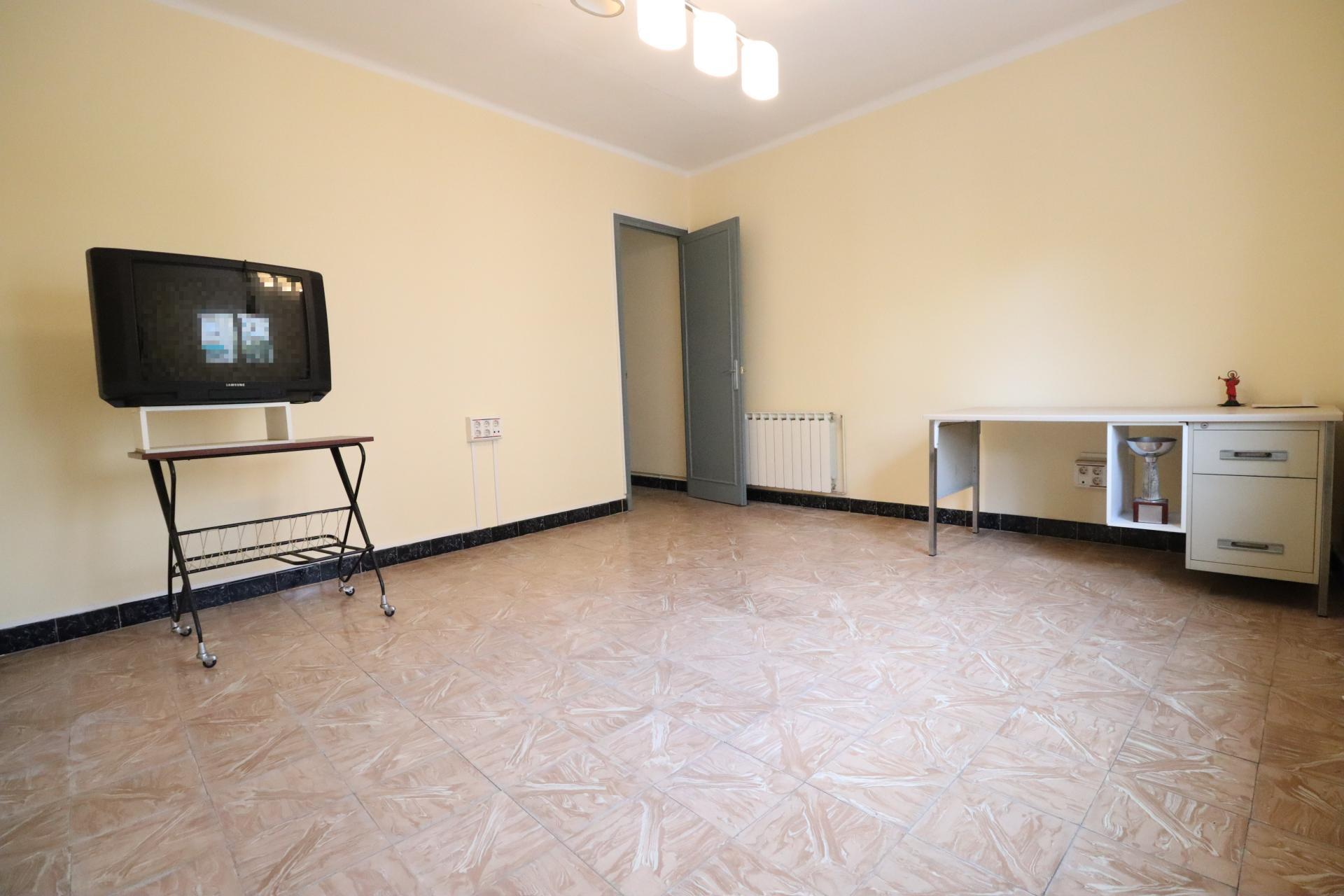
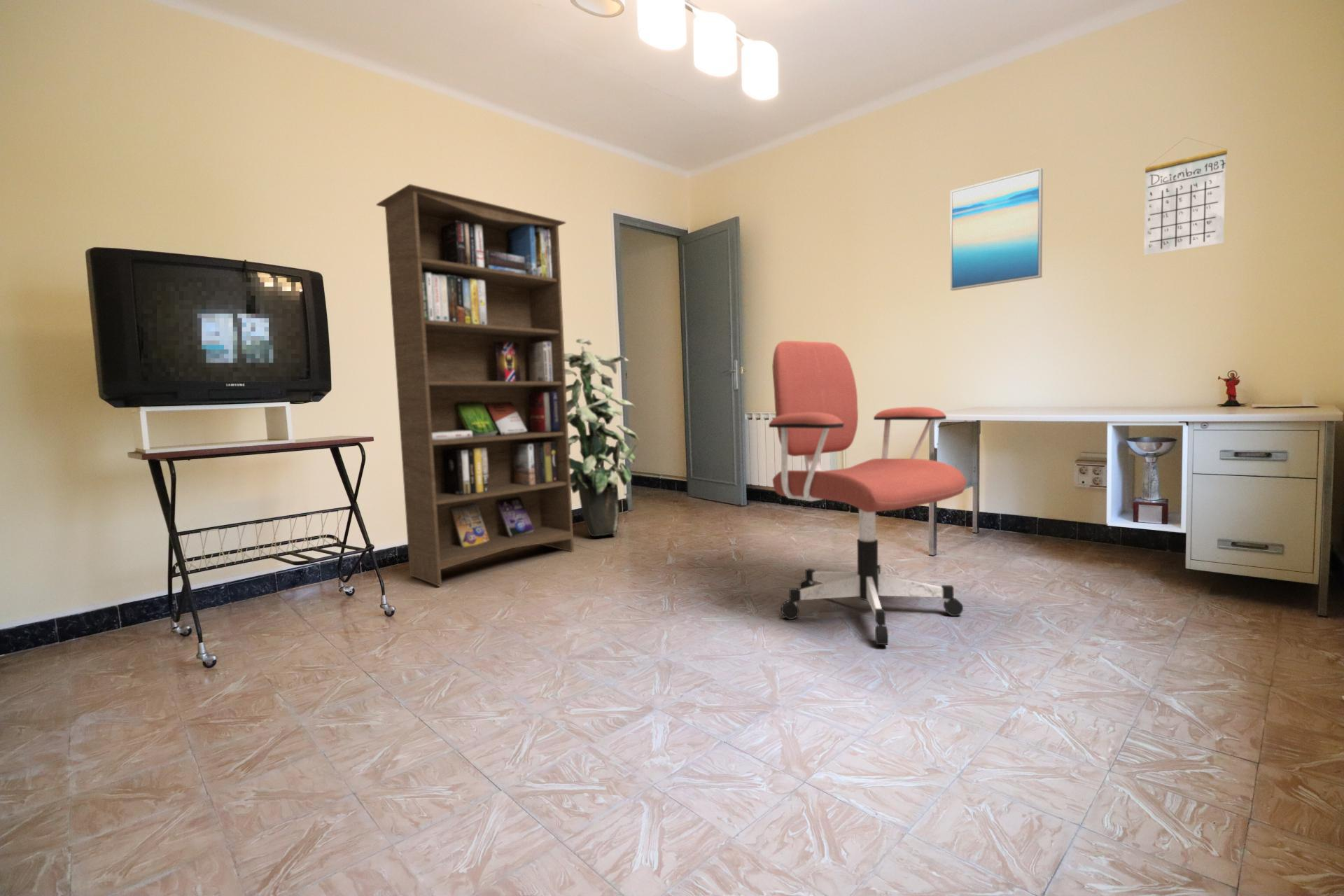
+ wall art [949,167,1044,291]
+ indoor plant [564,338,640,537]
+ bookcase [375,183,575,587]
+ calendar [1143,137,1228,256]
+ office chair [768,340,967,645]
